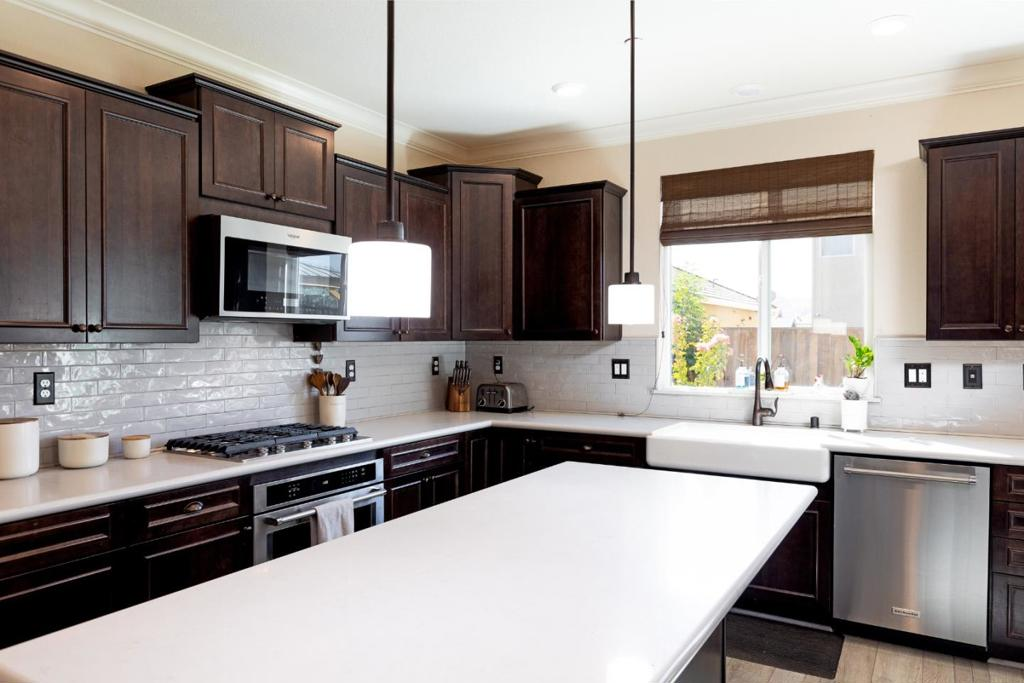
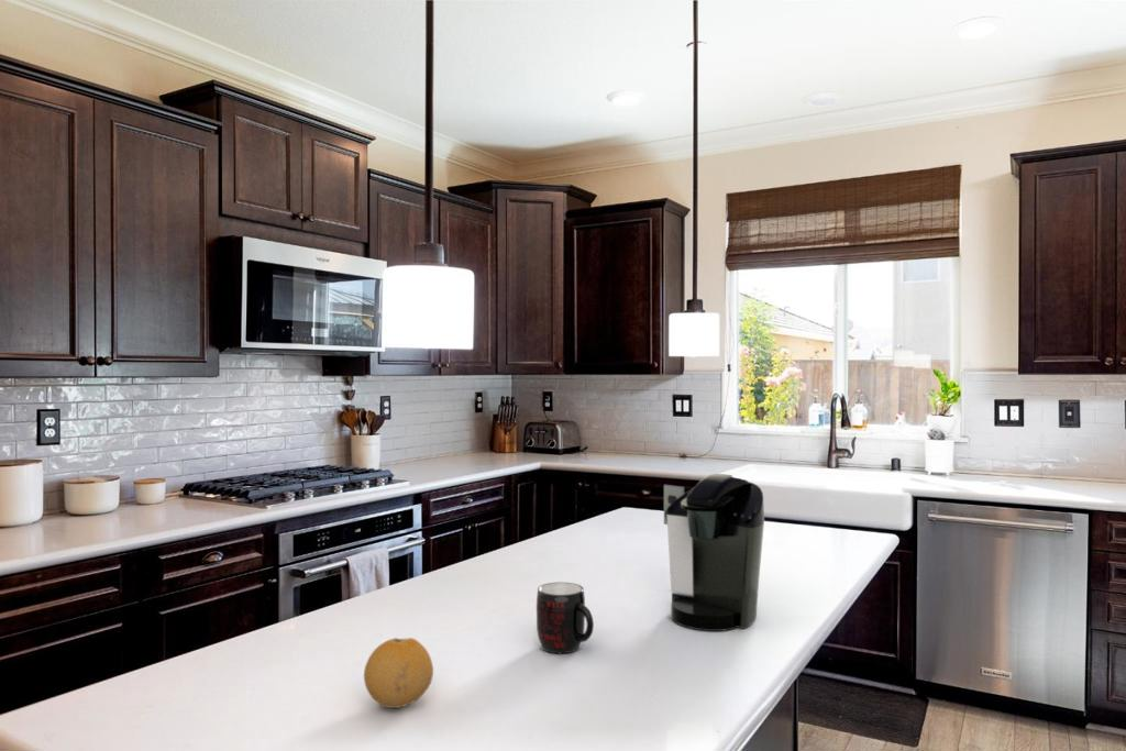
+ mug [536,582,595,654]
+ fruit [363,637,434,709]
+ coffee maker [663,473,765,632]
